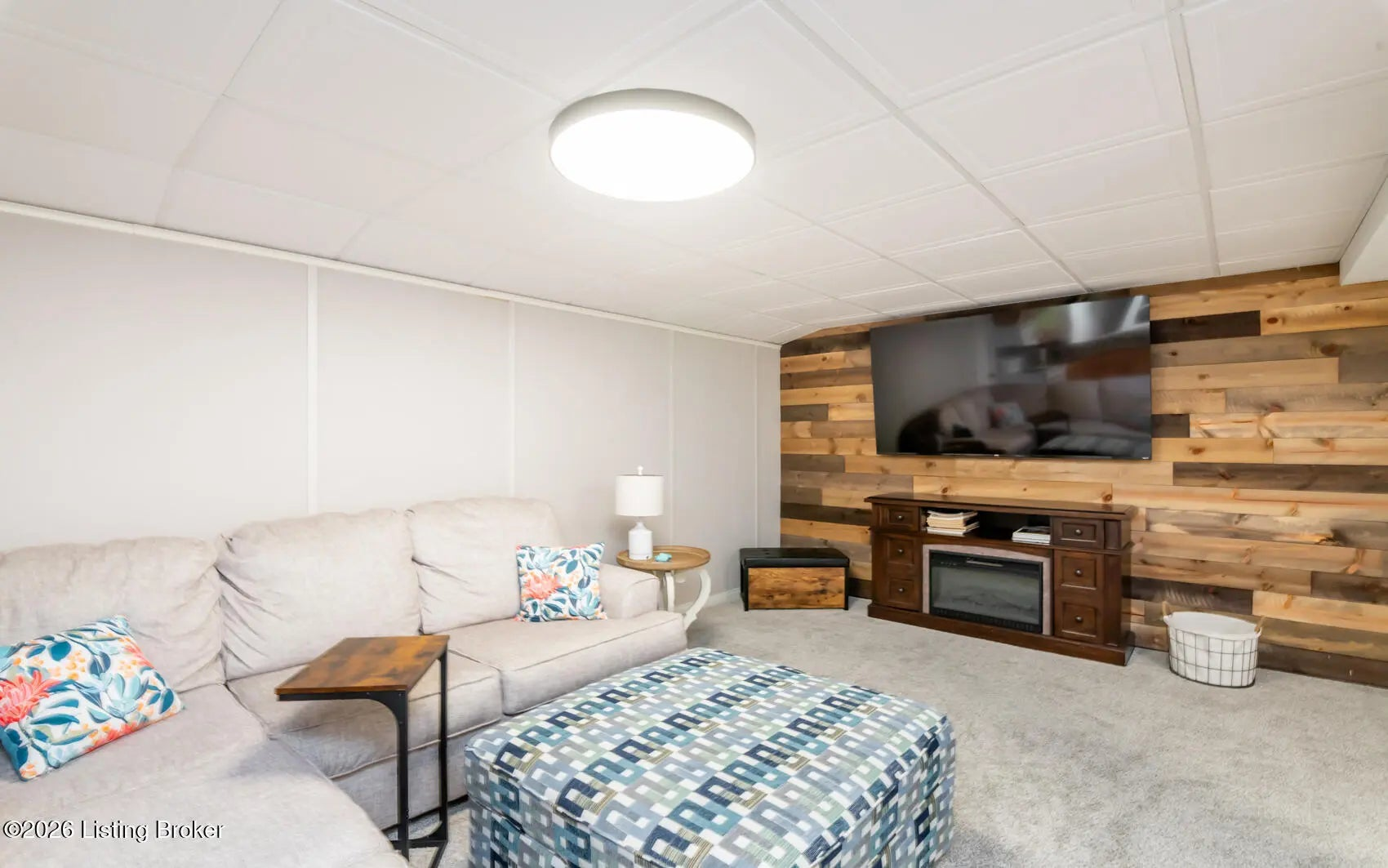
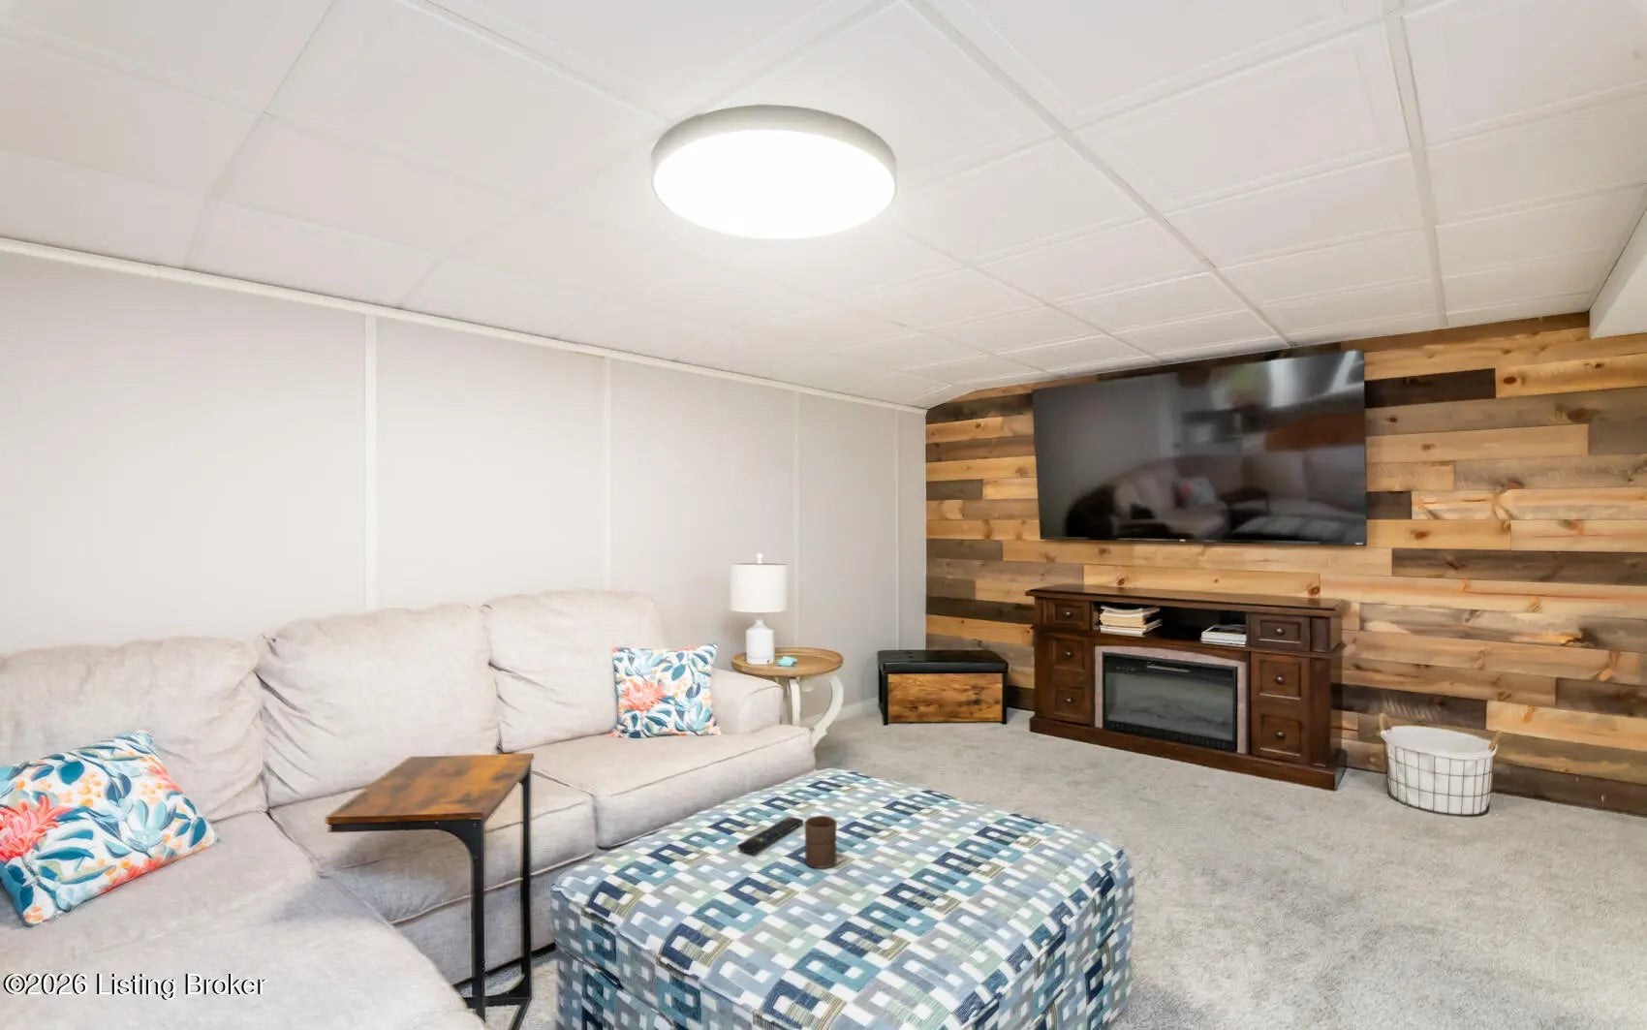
+ remote control [737,816,805,853]
+ cup [805,815,838,869]
